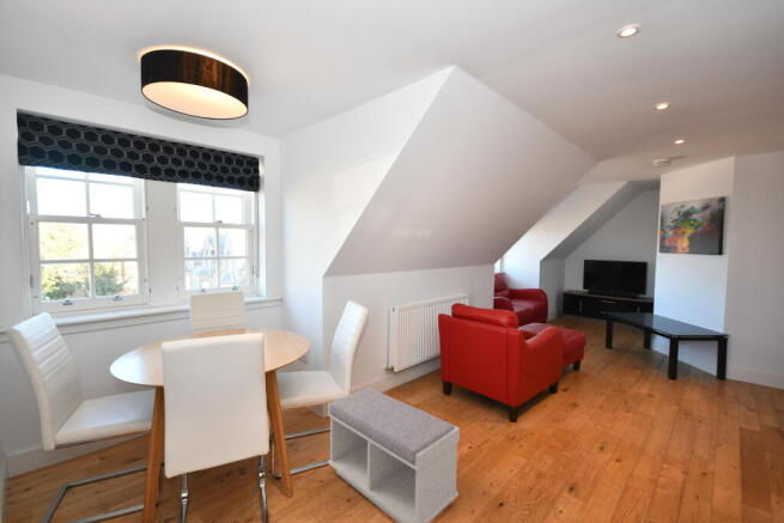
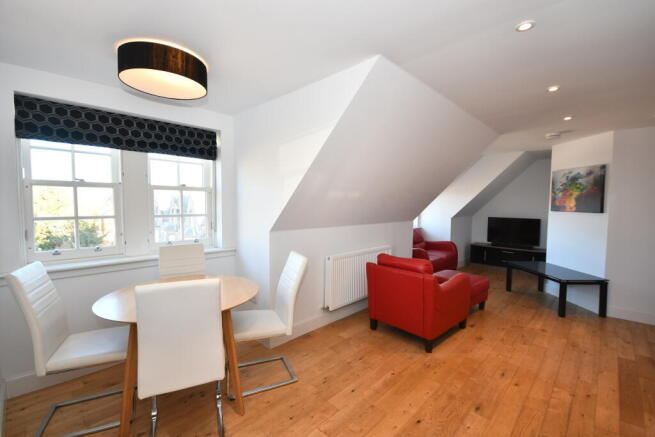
- bench [327,387,461,523]
